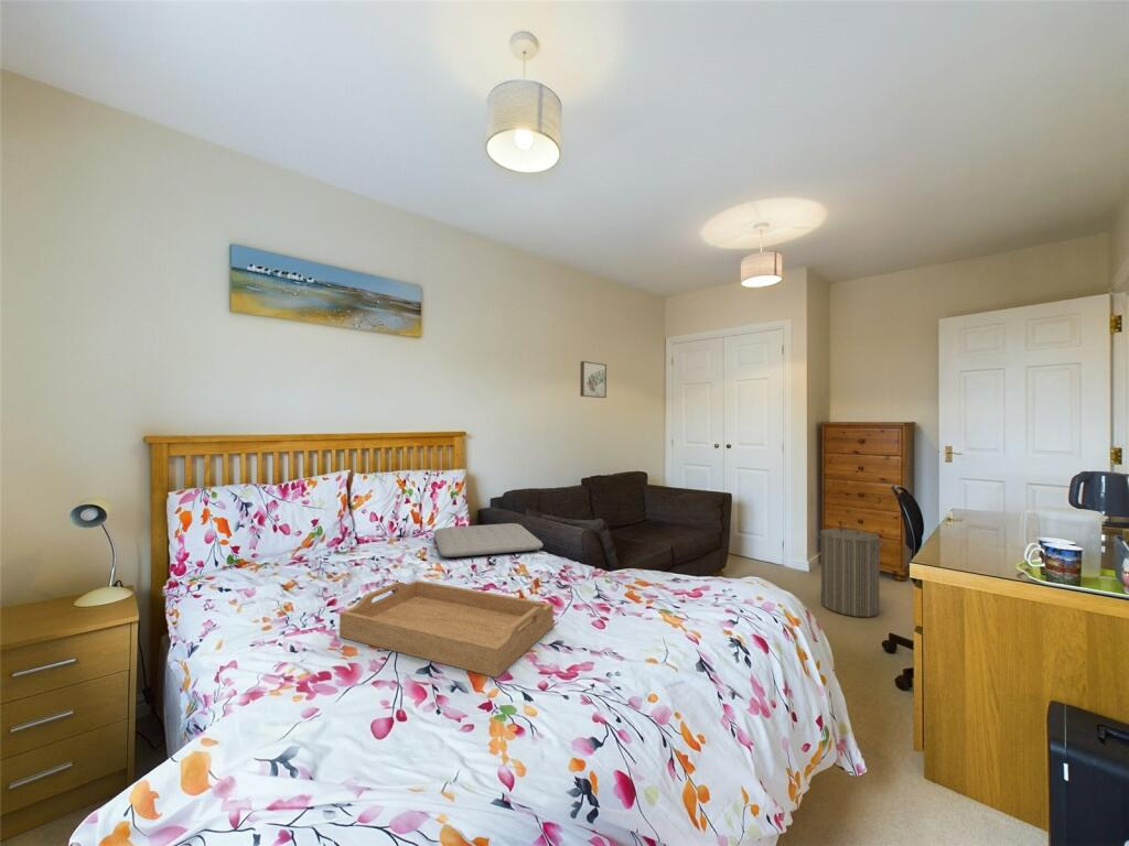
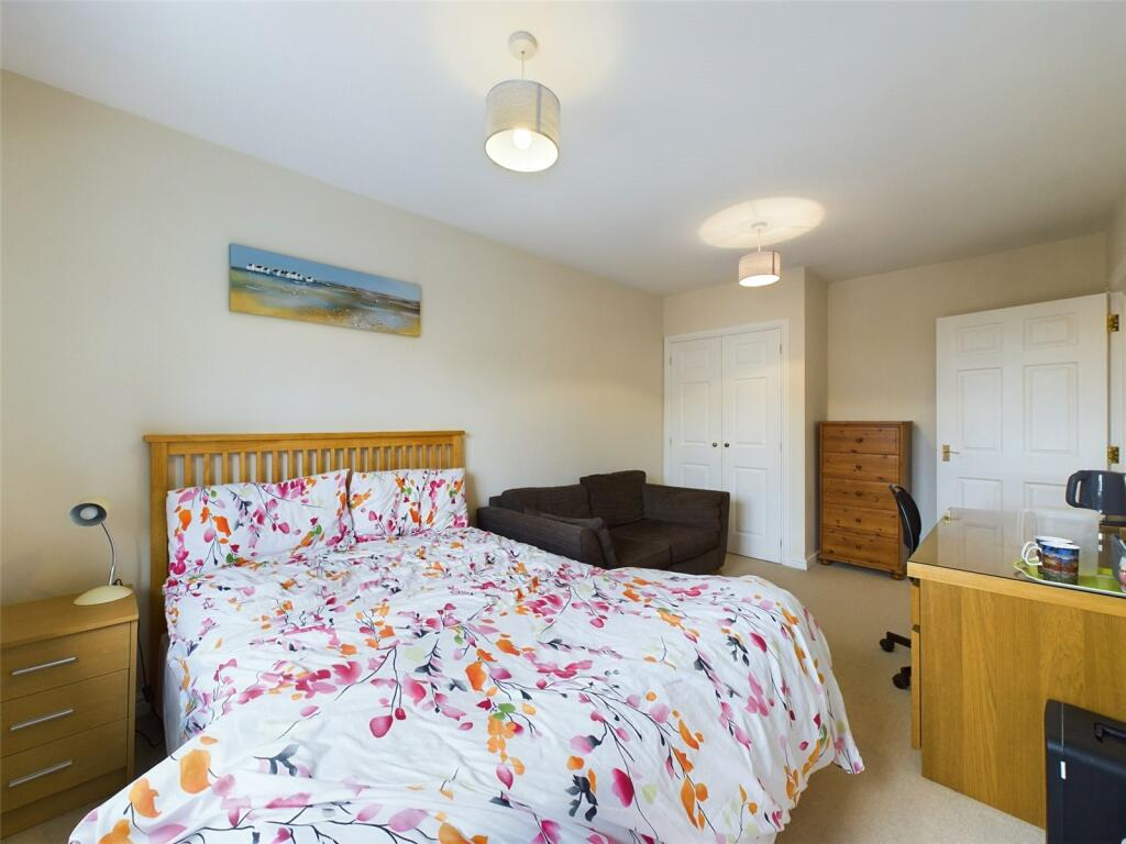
- wall art [579,360,607,399]
- laundry hamper [816,521,888,618]
- serving tray [338,579,555,679]
- cushion [432,522,545,558]
